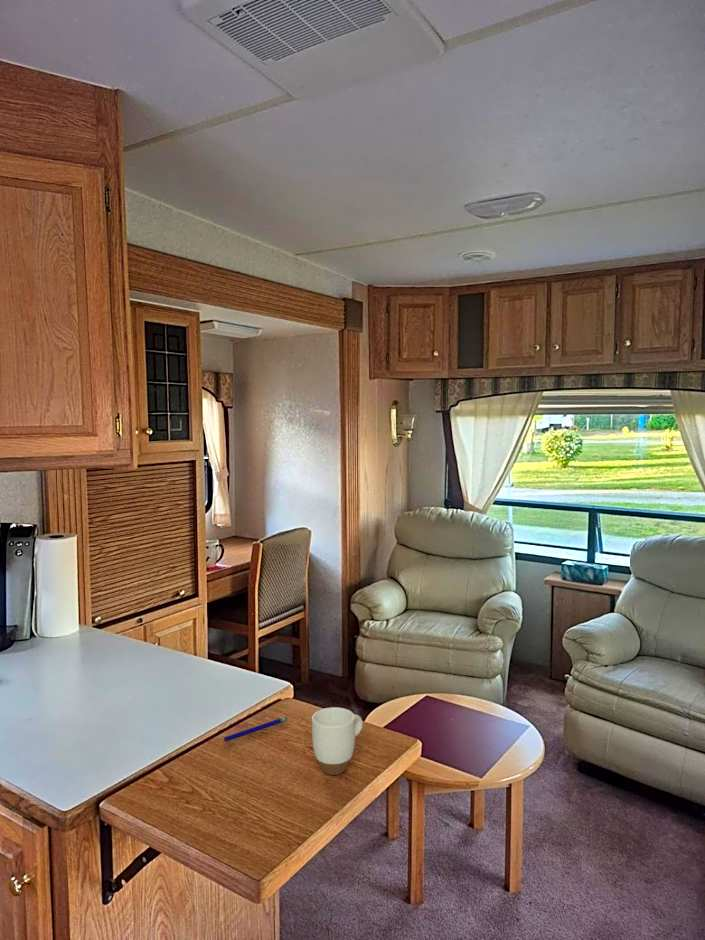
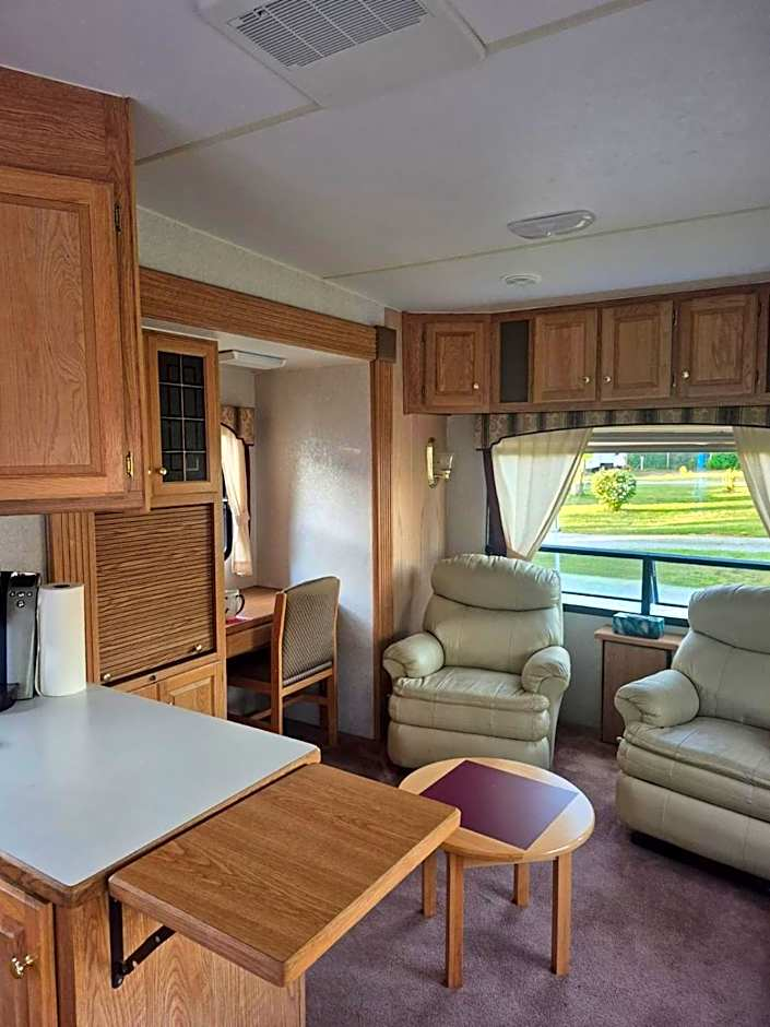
- mug [311,706,363,776]
- pen [223,716,288,743]
